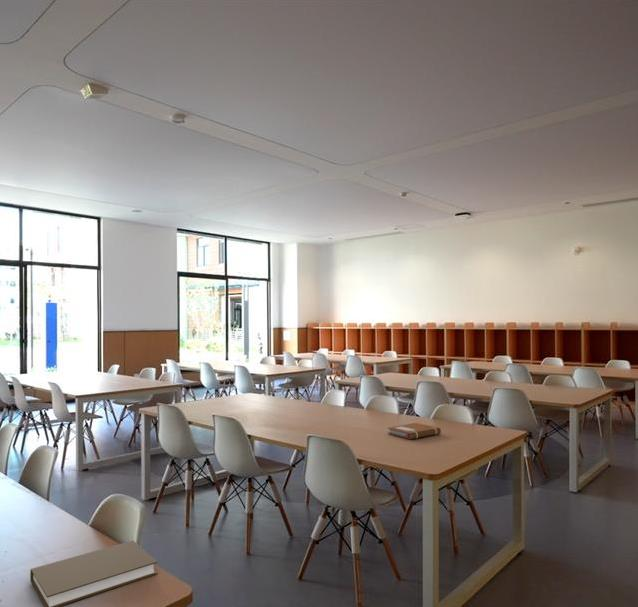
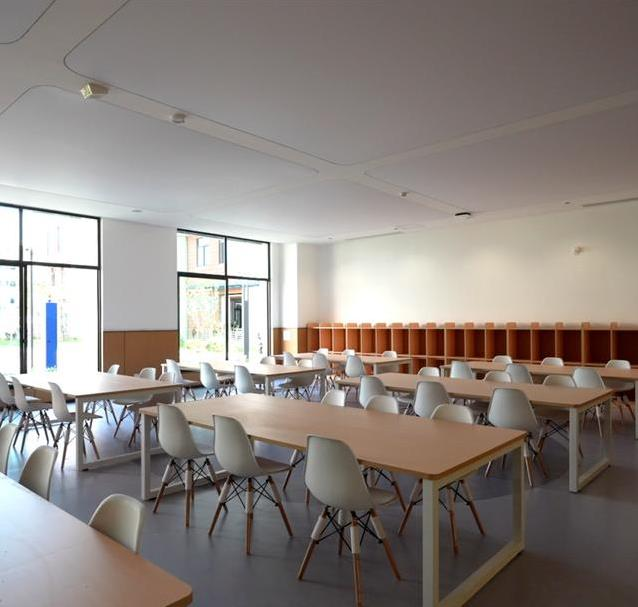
- notebook [387,422,442,440]
- book [29,539,158,607]
